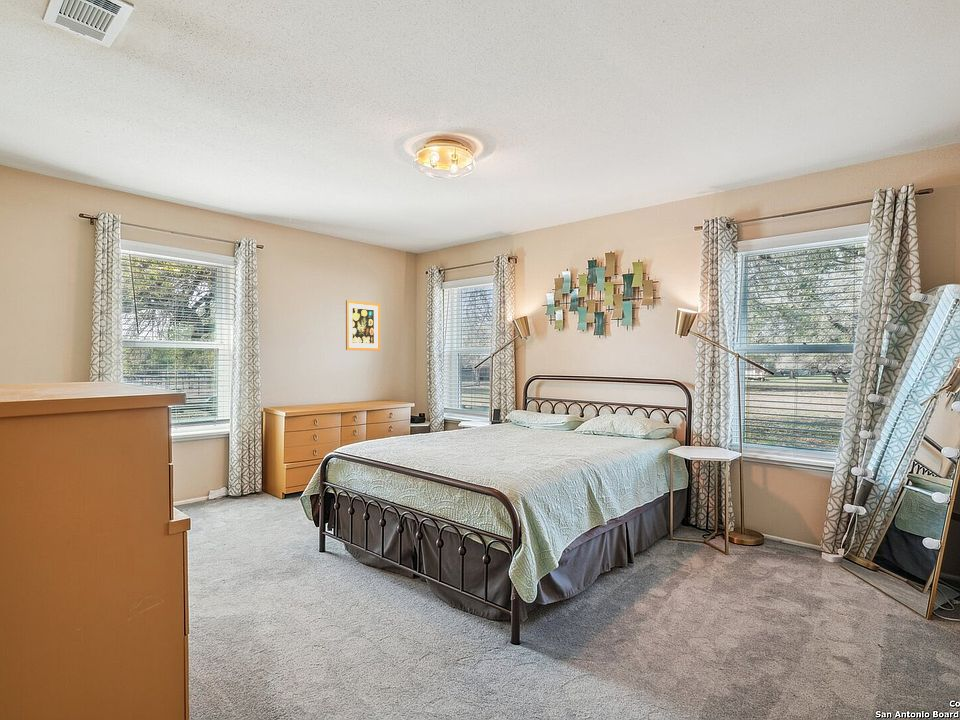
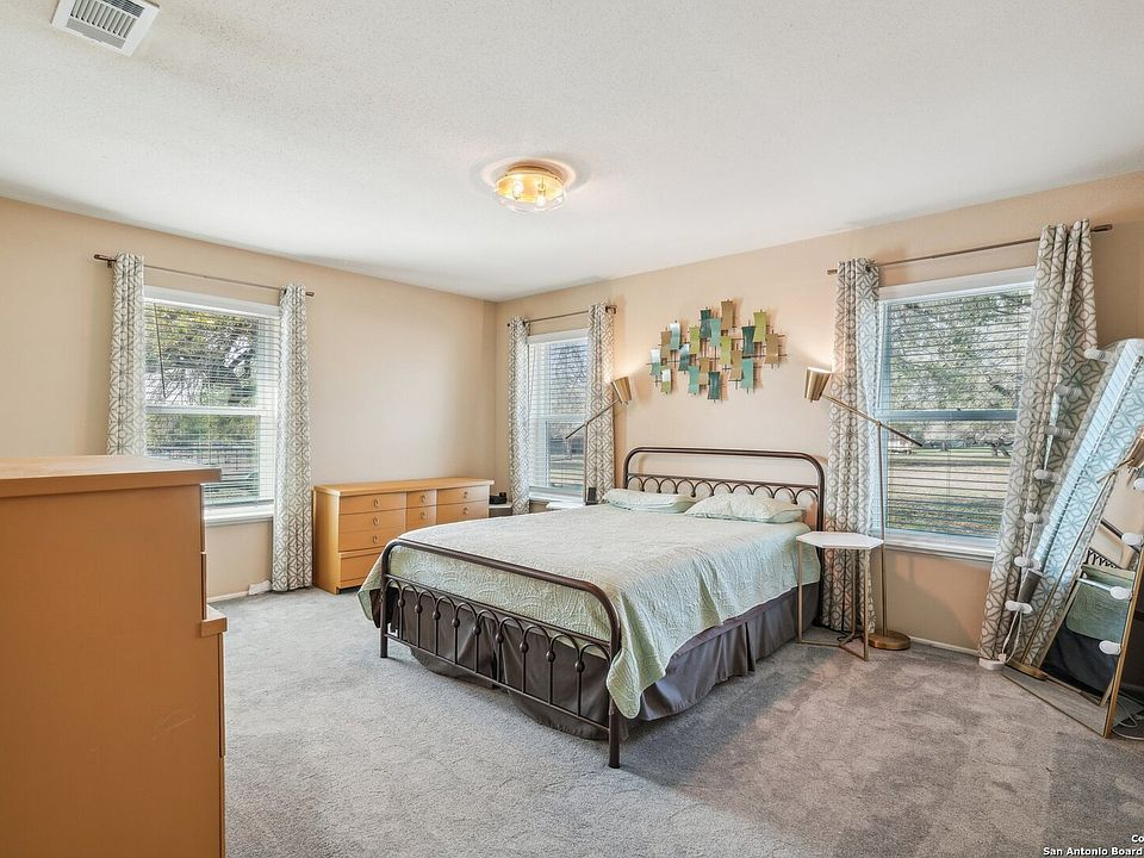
- wall art [345,299,381,352]
